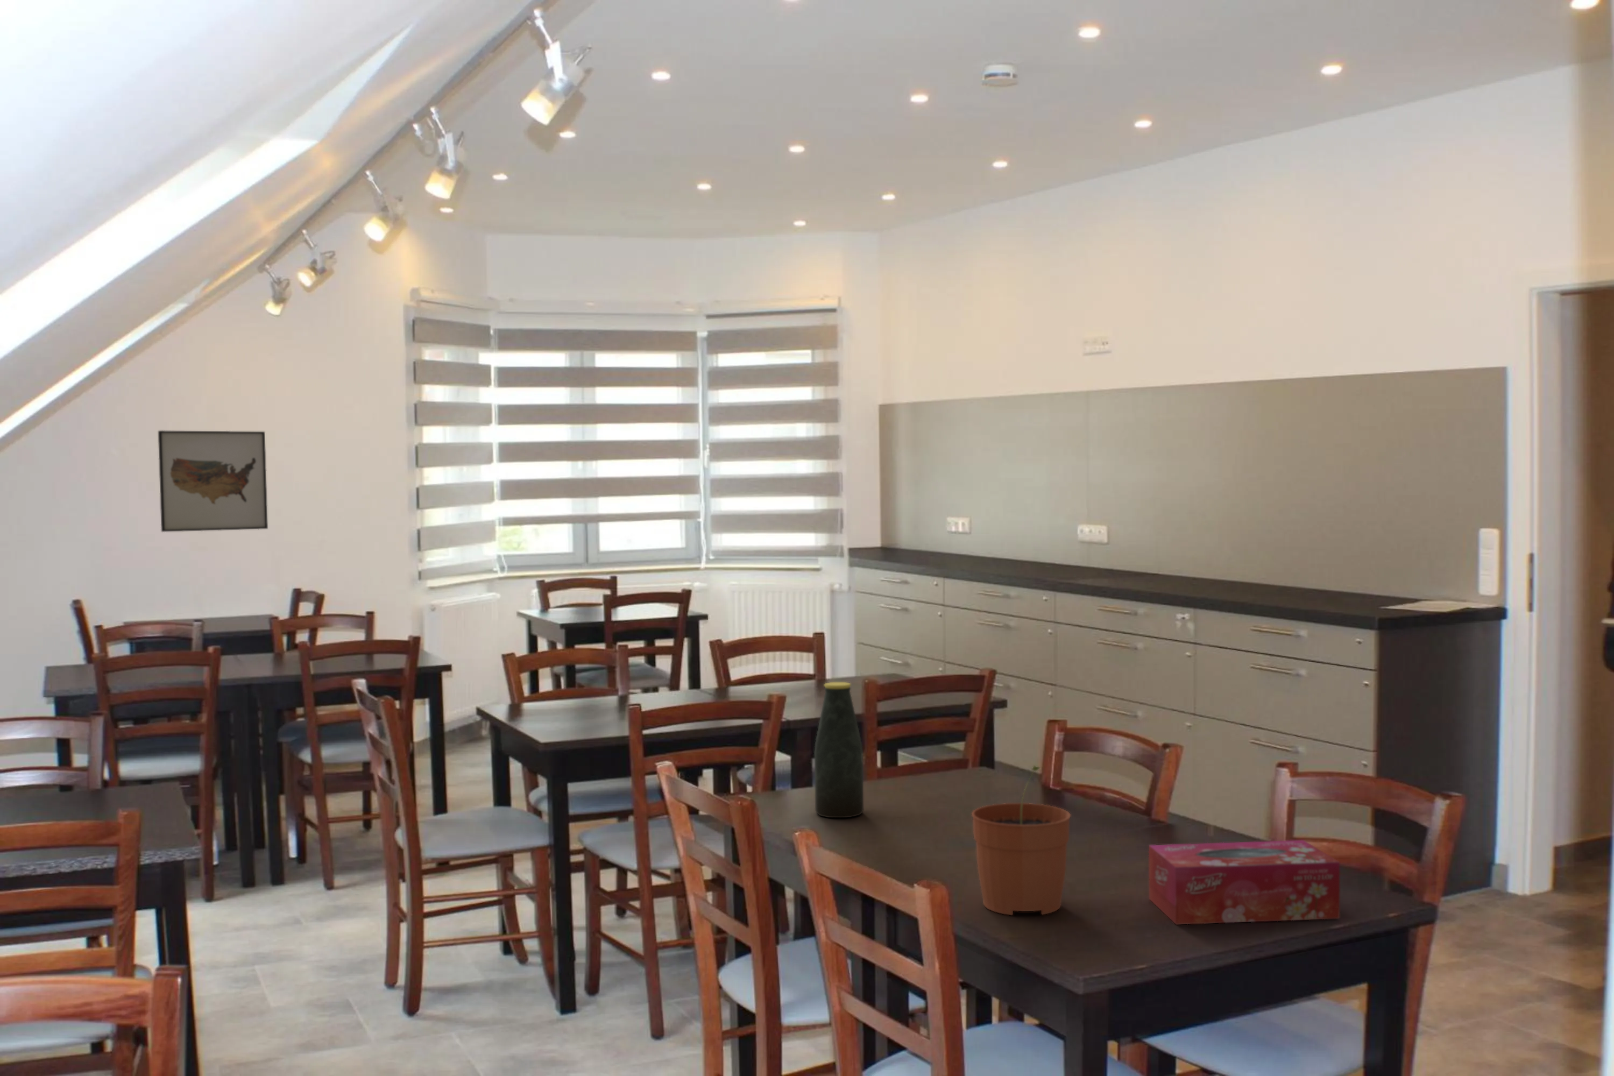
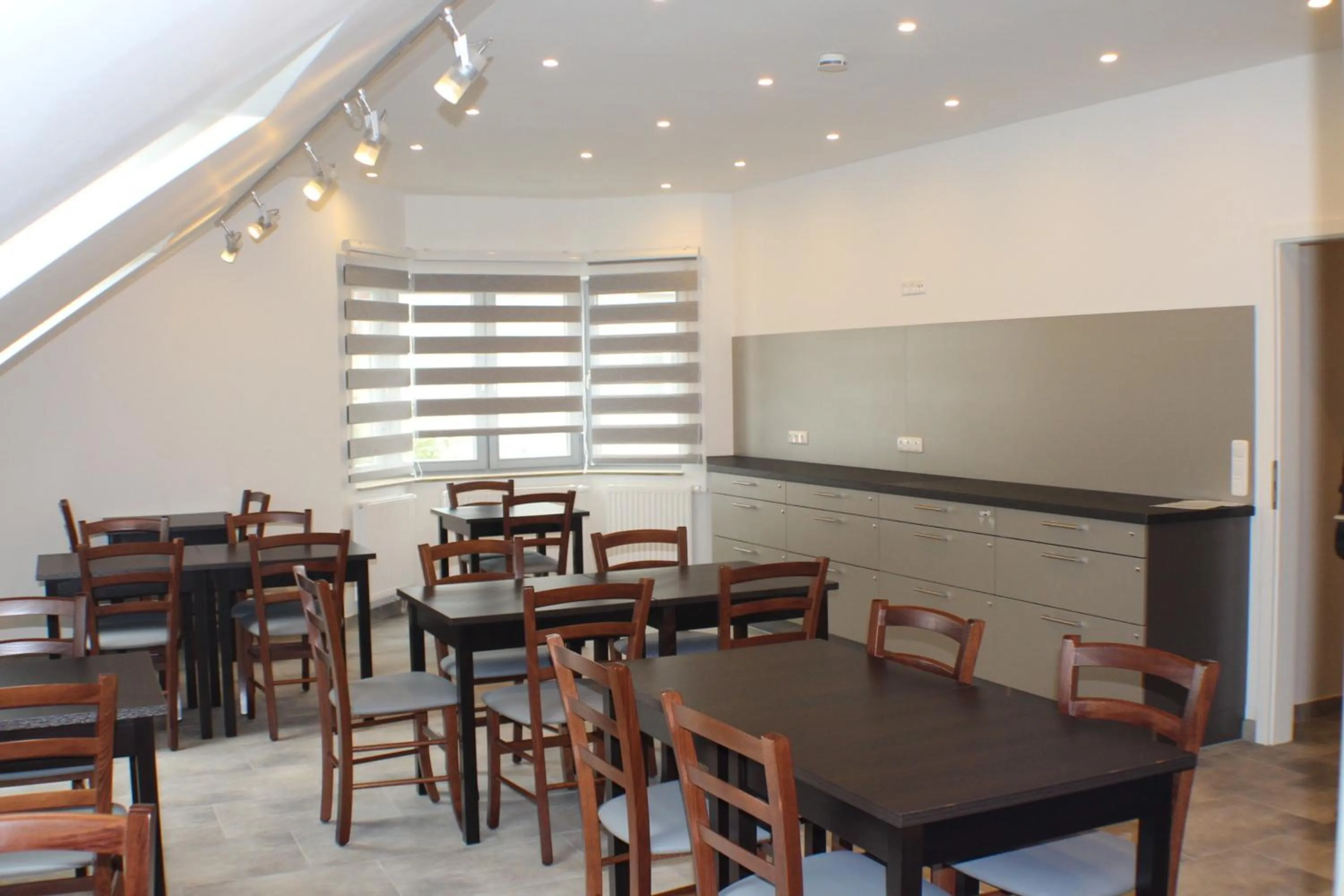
- bottle [814,682,863,818]
- plant pot [972,765,1071,915]
- tissue box [1148,839,1340,925]
- wall art [157,430,269,533]
